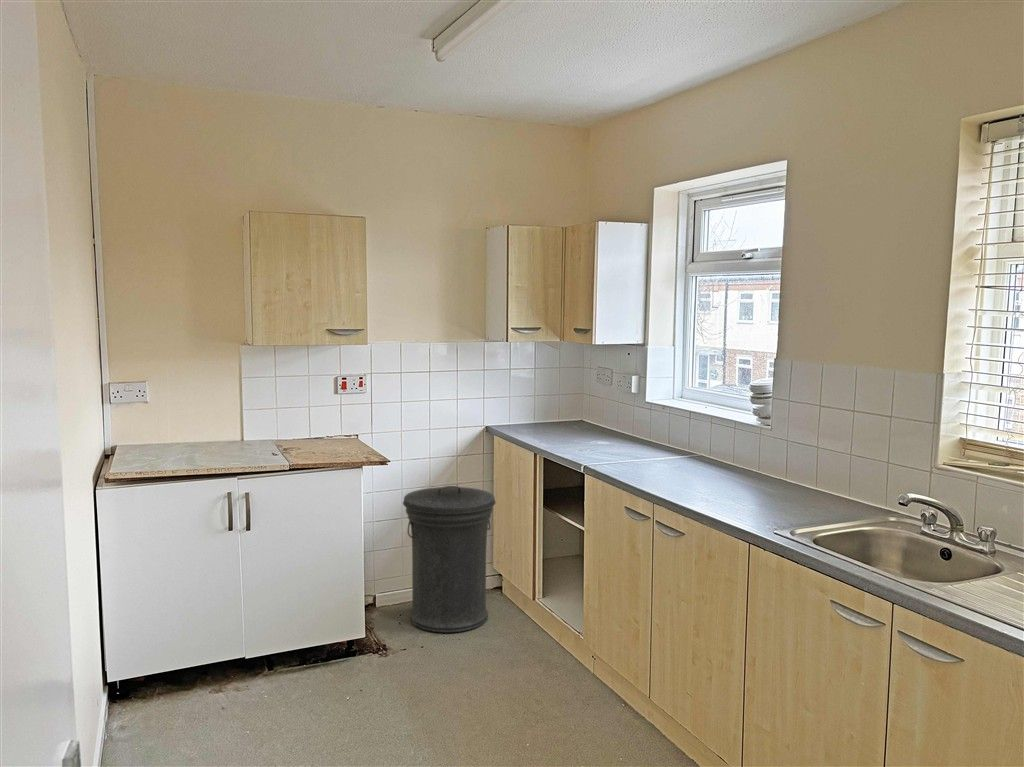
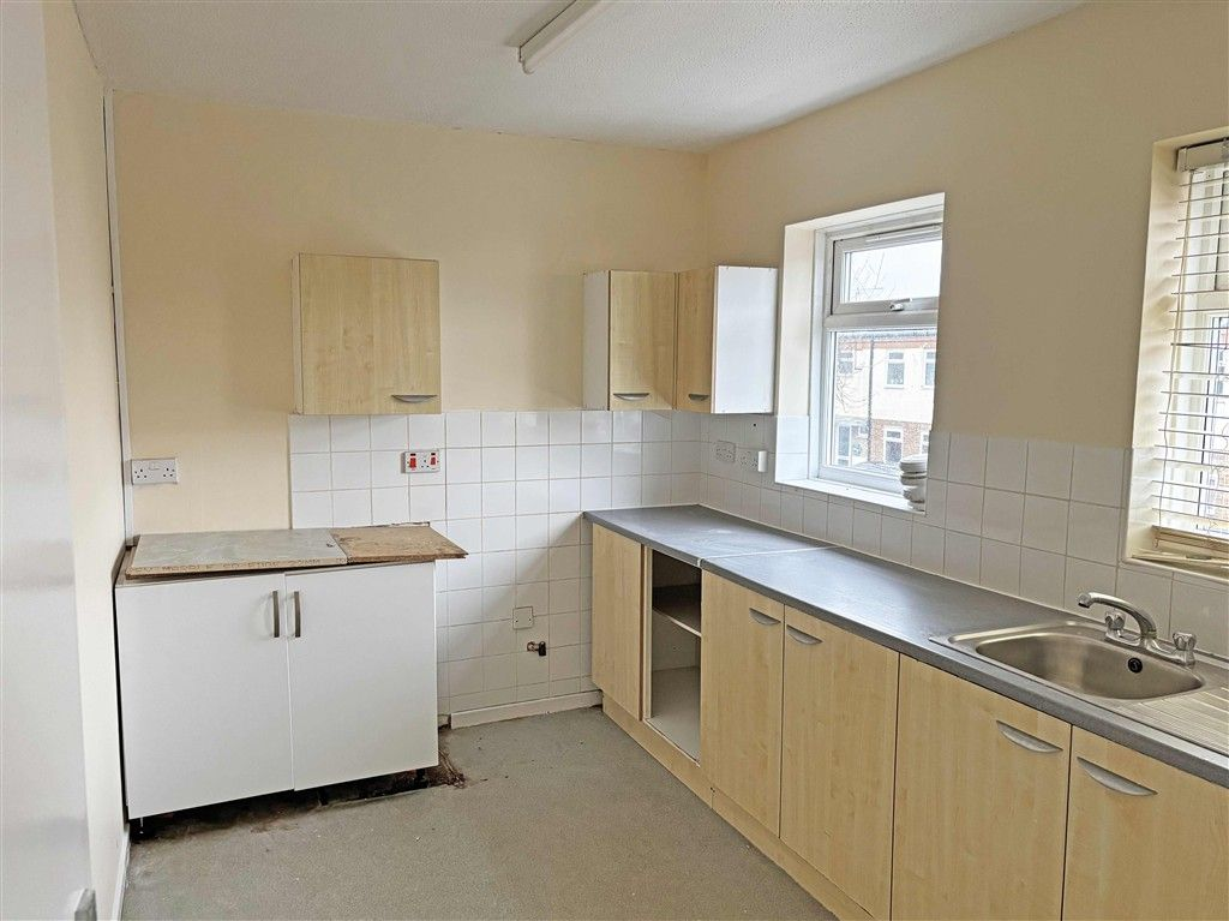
- trash can [402,485,497,634]
